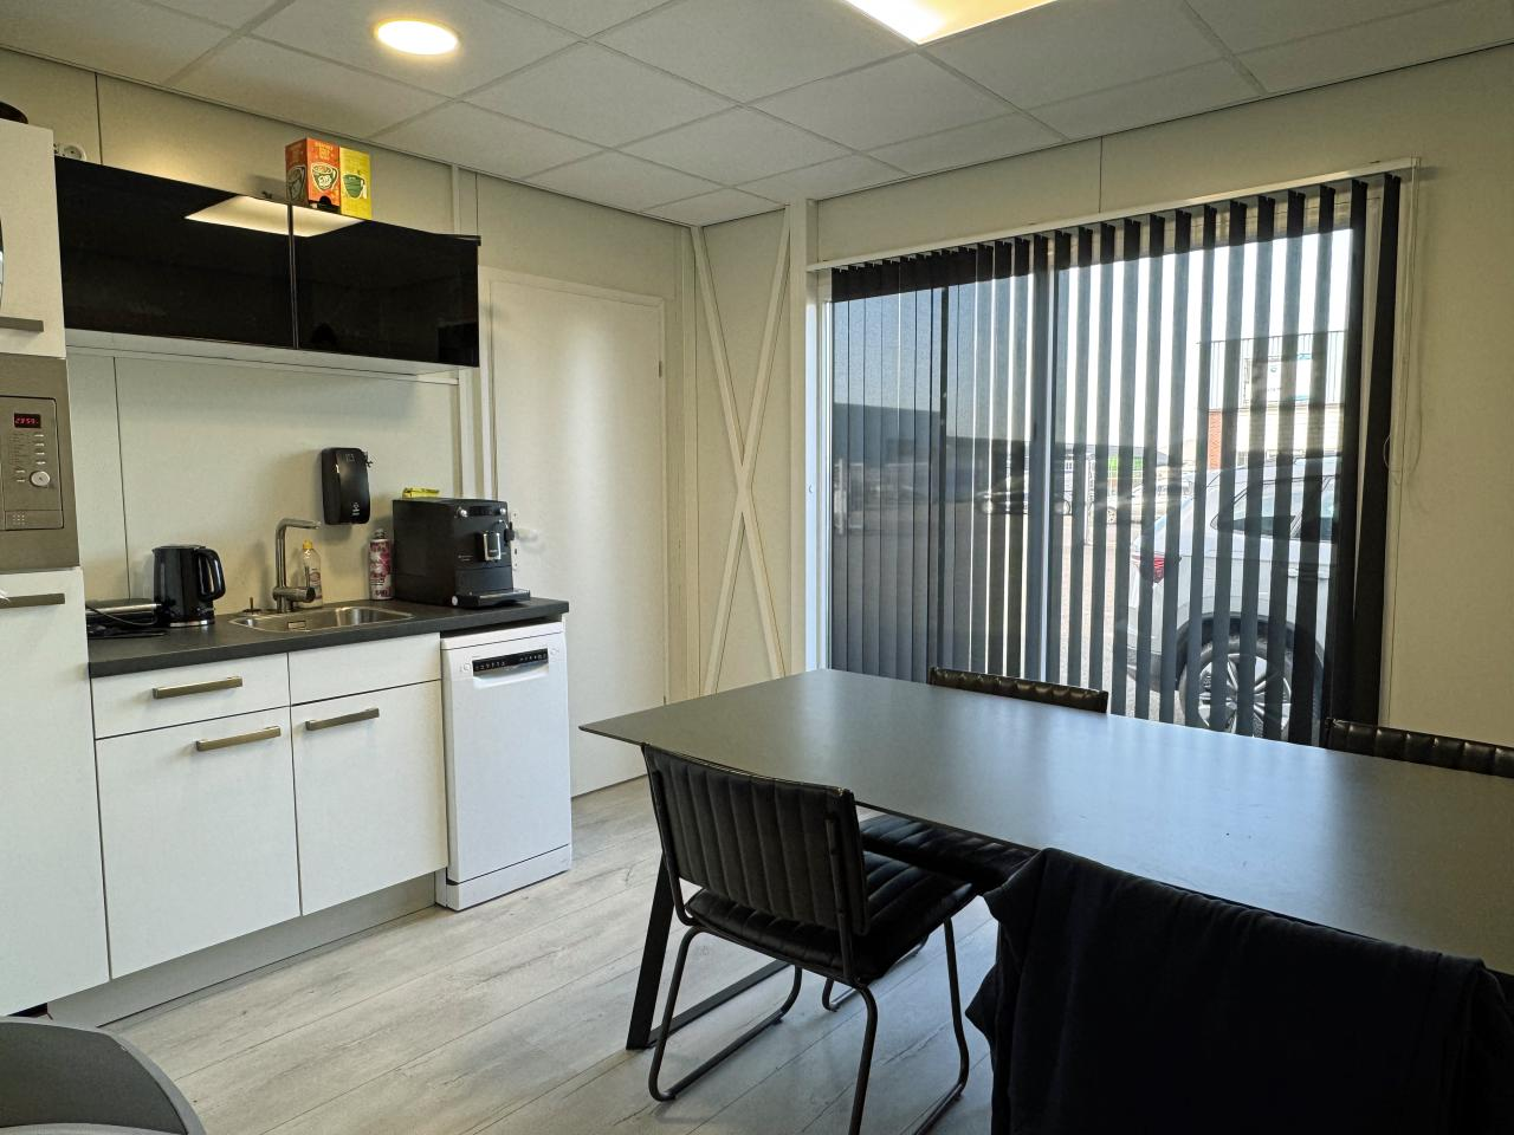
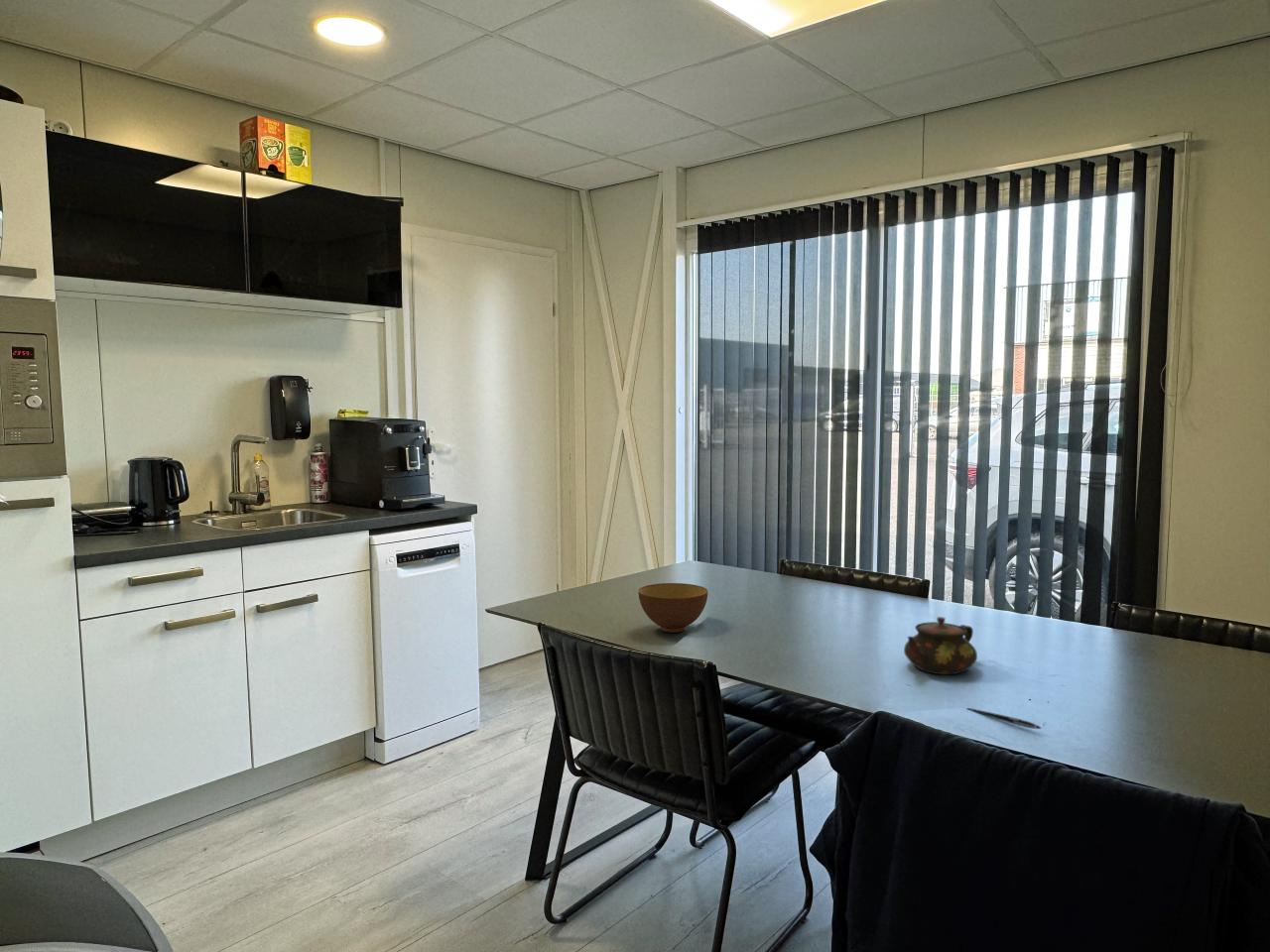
+ pen [966,707,1042,730]
+ teapot [903,616,978,675]
+ bowl [637,582,708,634]
